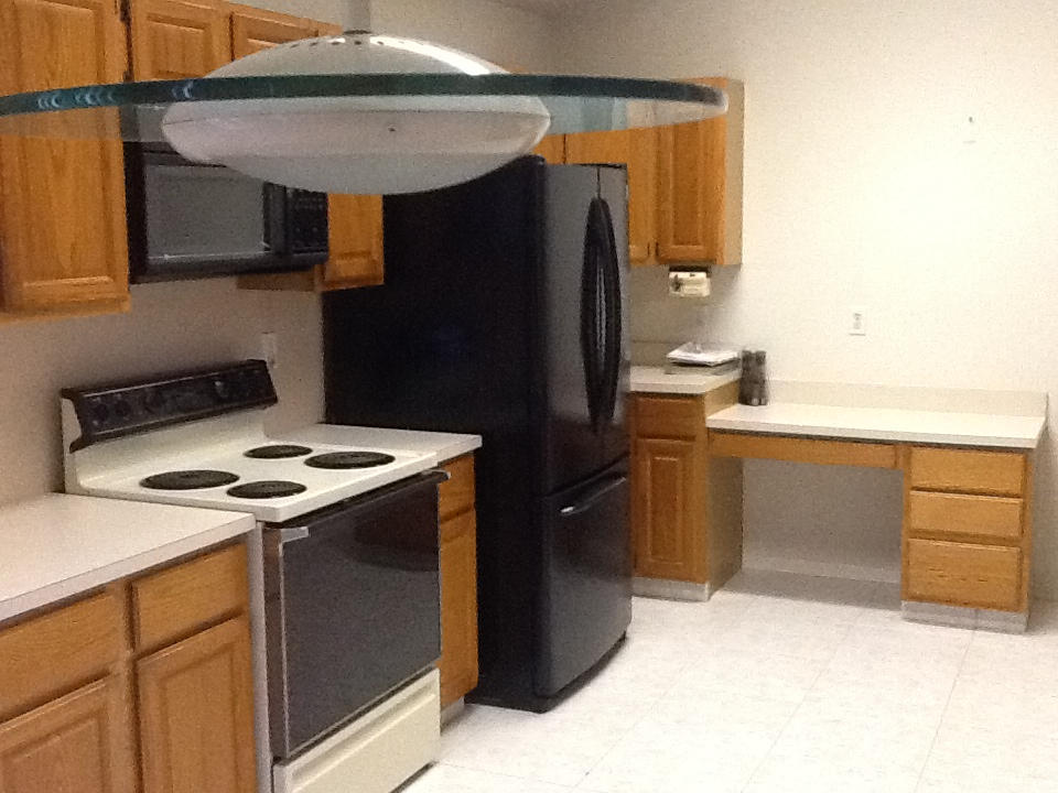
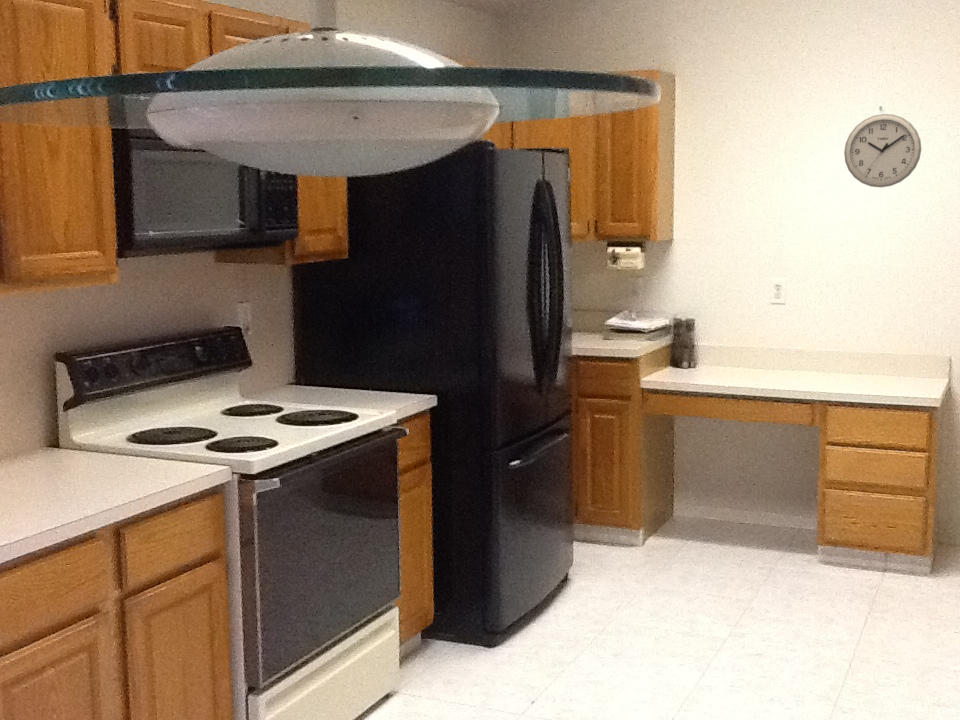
+ wall clock [843,113,922,188]
